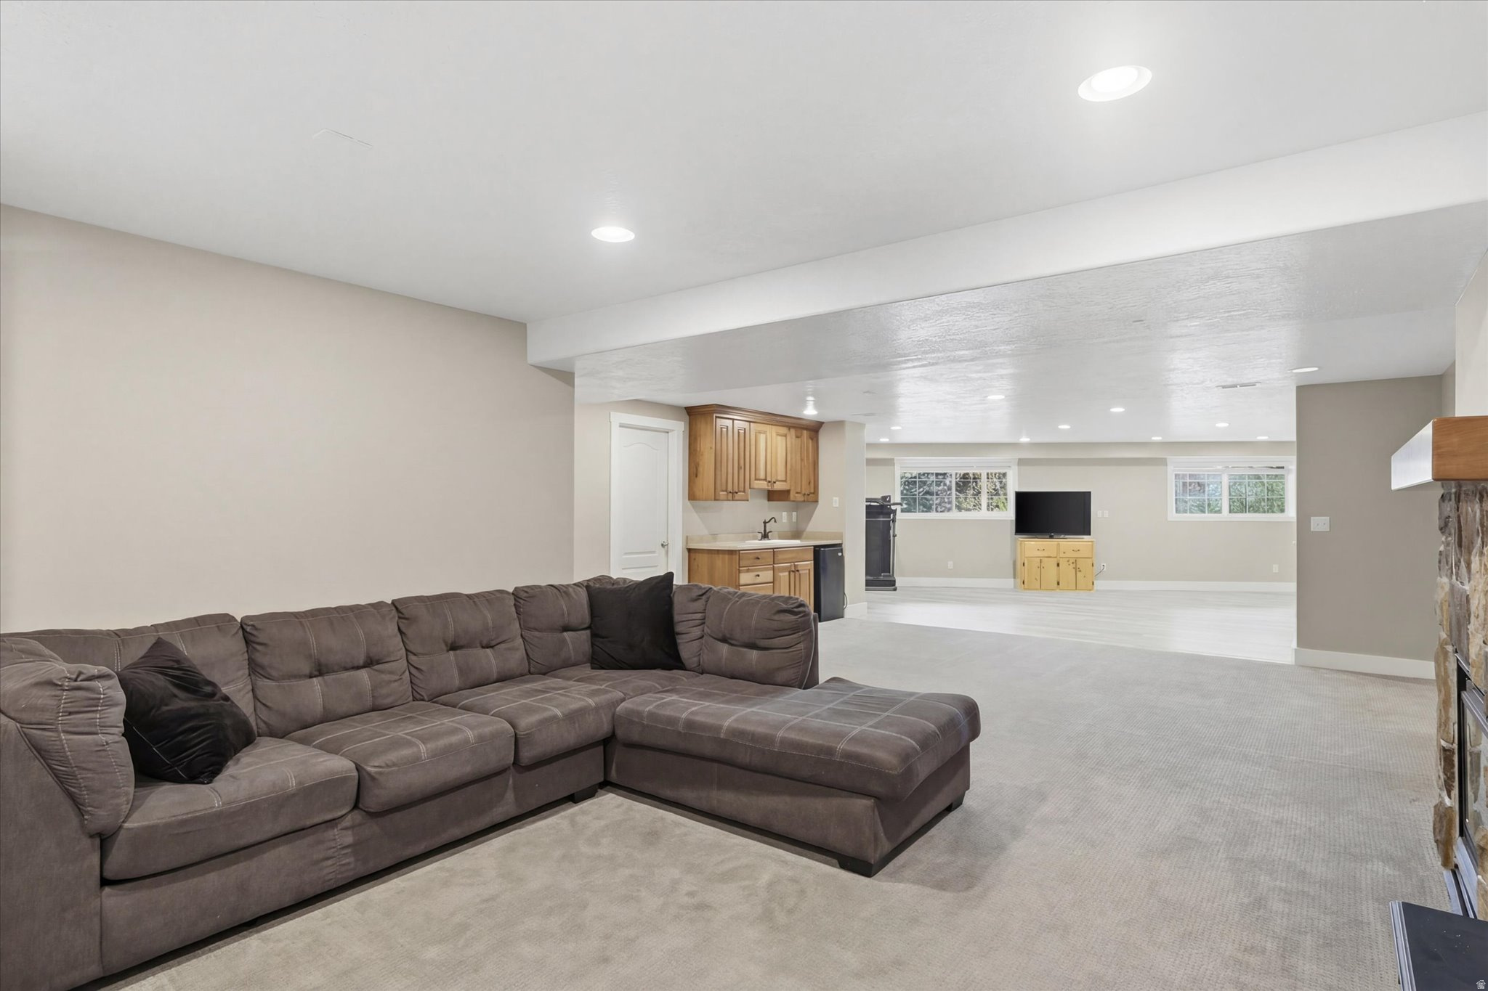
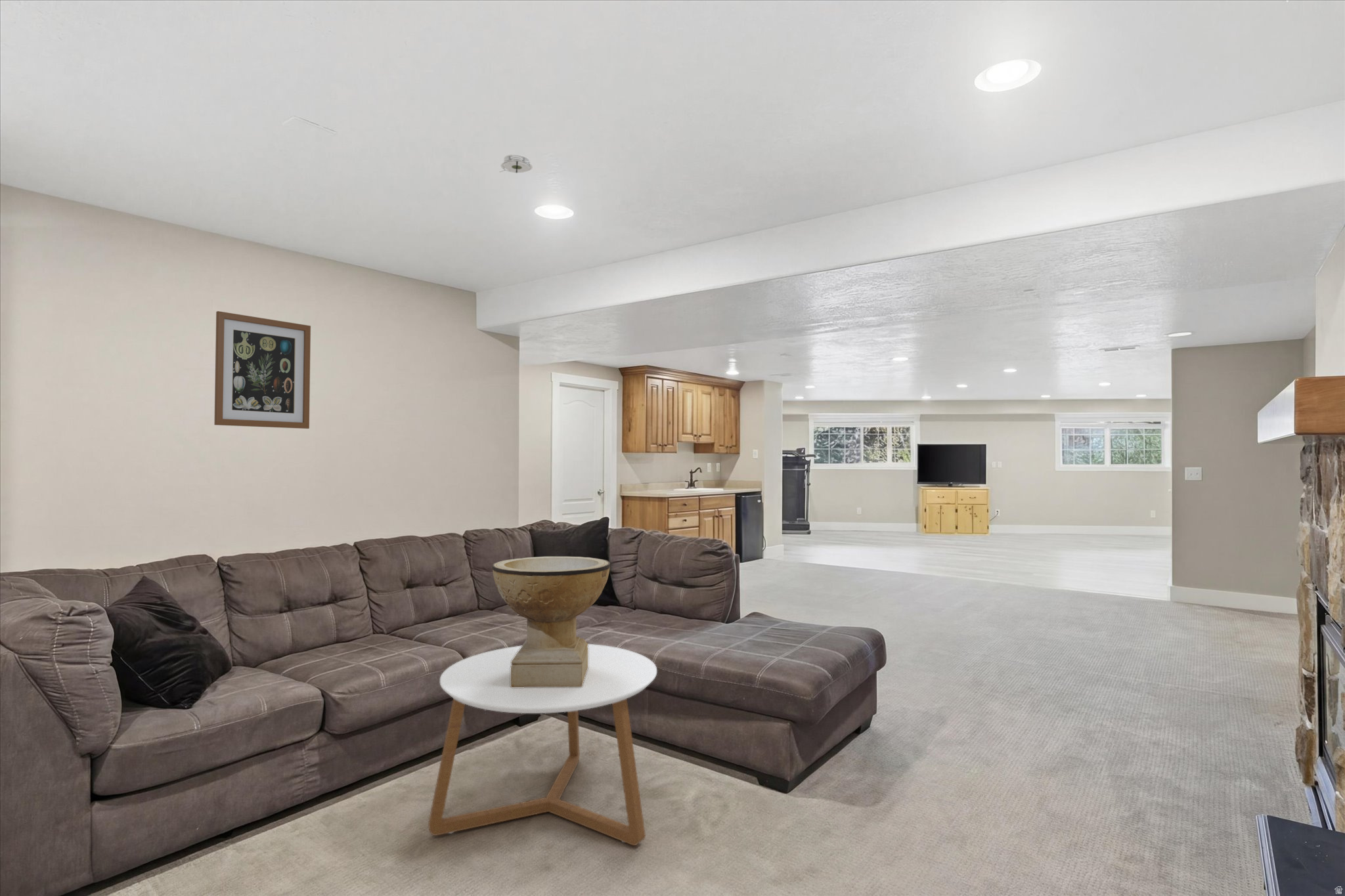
+ decorative bowl [492,556,611,688]
+ wall art [213,310,311,429]
+ coffee table [428,643,657,846]
+ smoke detector [500,154,533,173]
